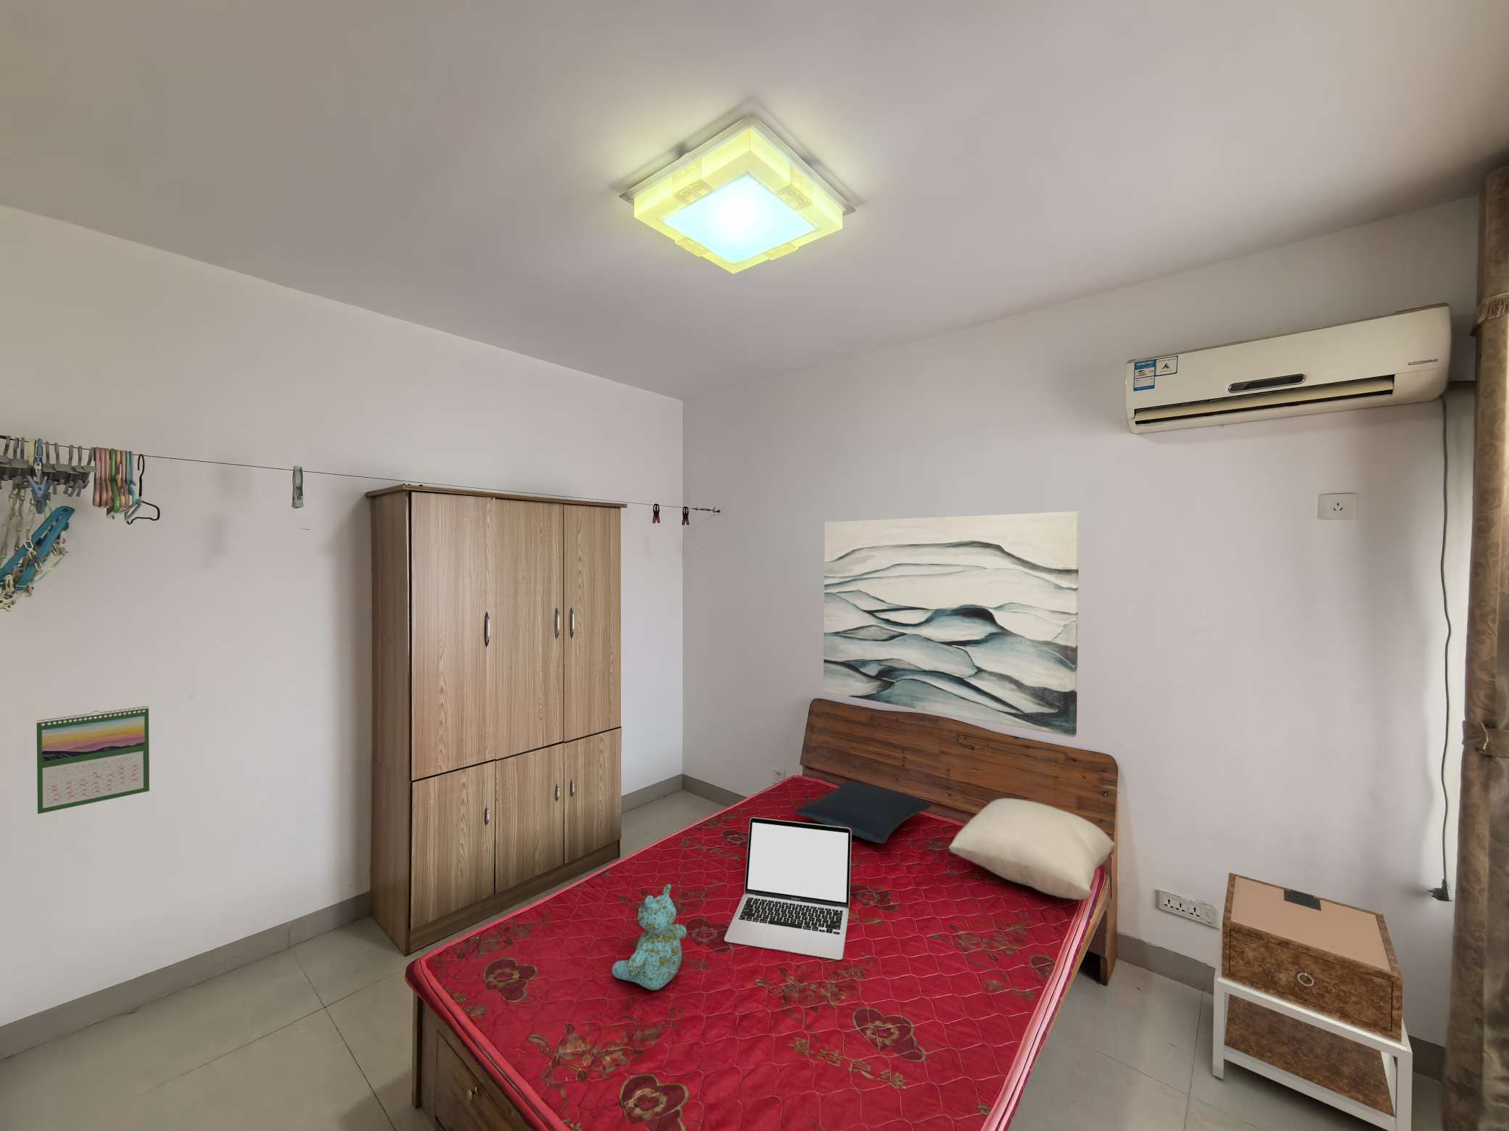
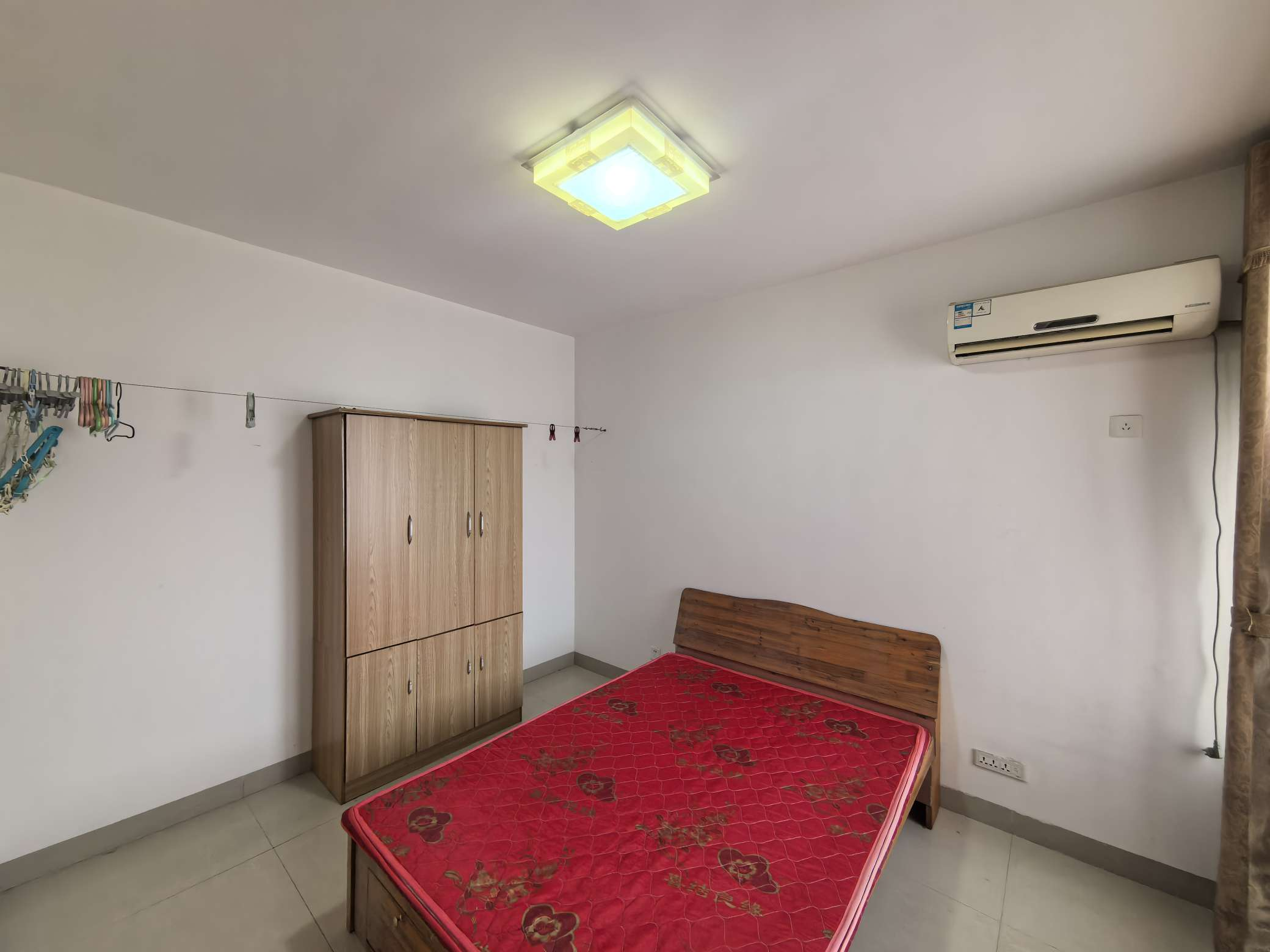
- stuffed bear [612,884,687,991]
- laptop [724,817,852,961]
- pillow [794,781,933,845]
- calendar [37,706,150,815]
- nightstand [1212,872,1413,1131]
- pillow [947,797,1117,901]
- wall art [822,511,1080,738]
